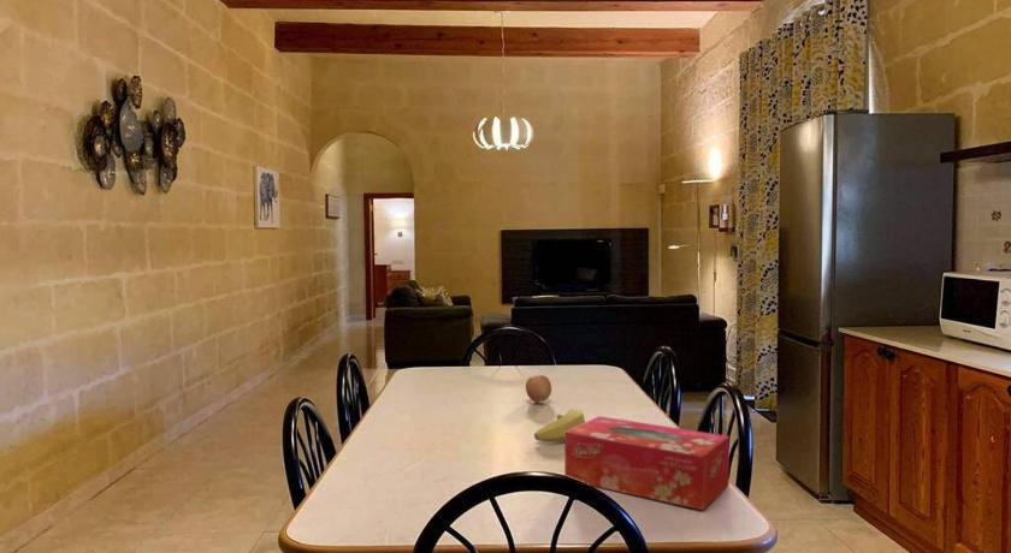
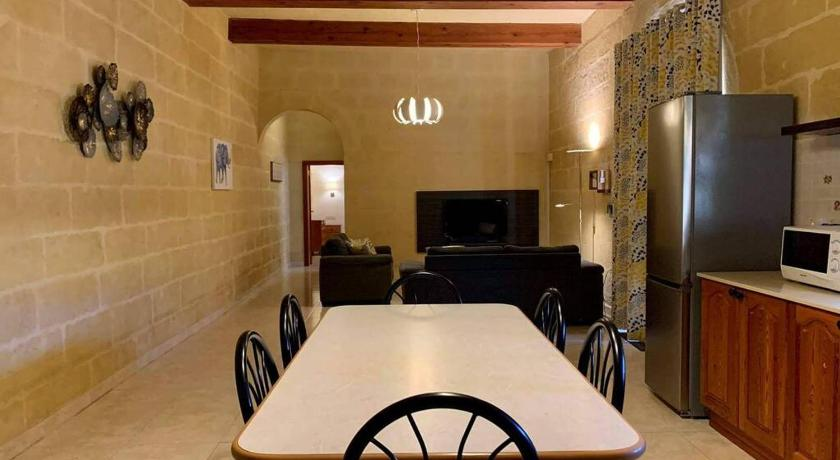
- fruit [525,374,552,403]
- banana [533,408,586,442]
- tissue box [563,415,731,511]
